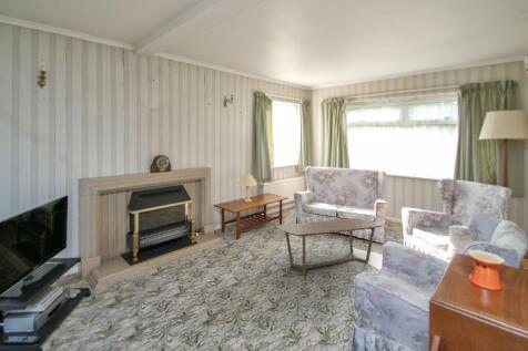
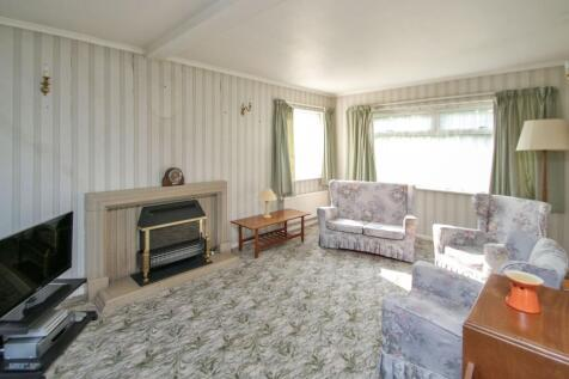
- coffee table [275,217,384,276]
